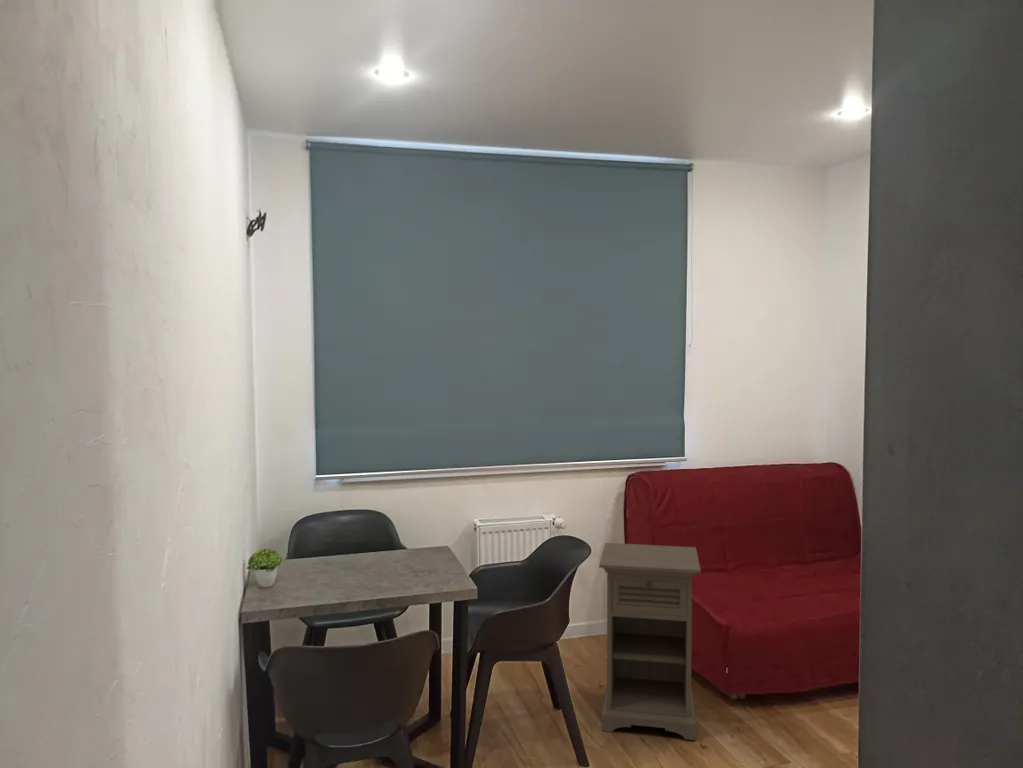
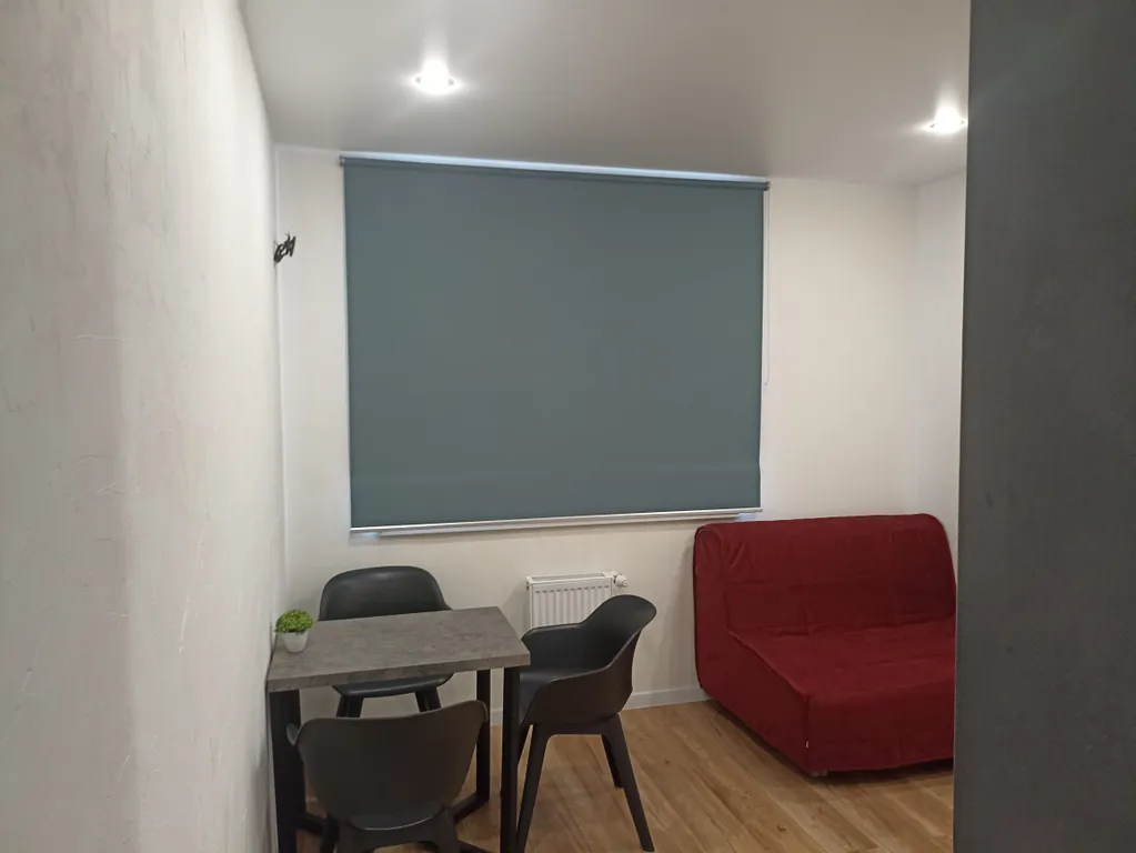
- nightstand [598,542,702,741]
